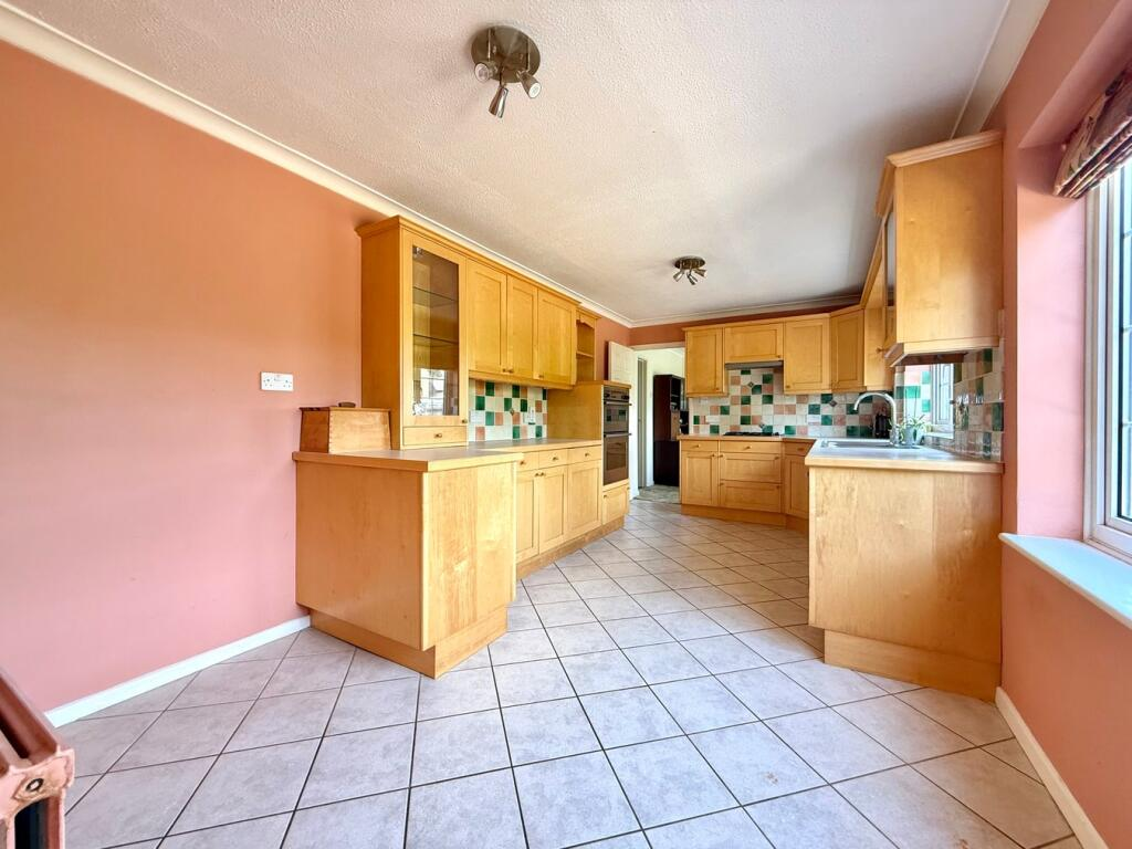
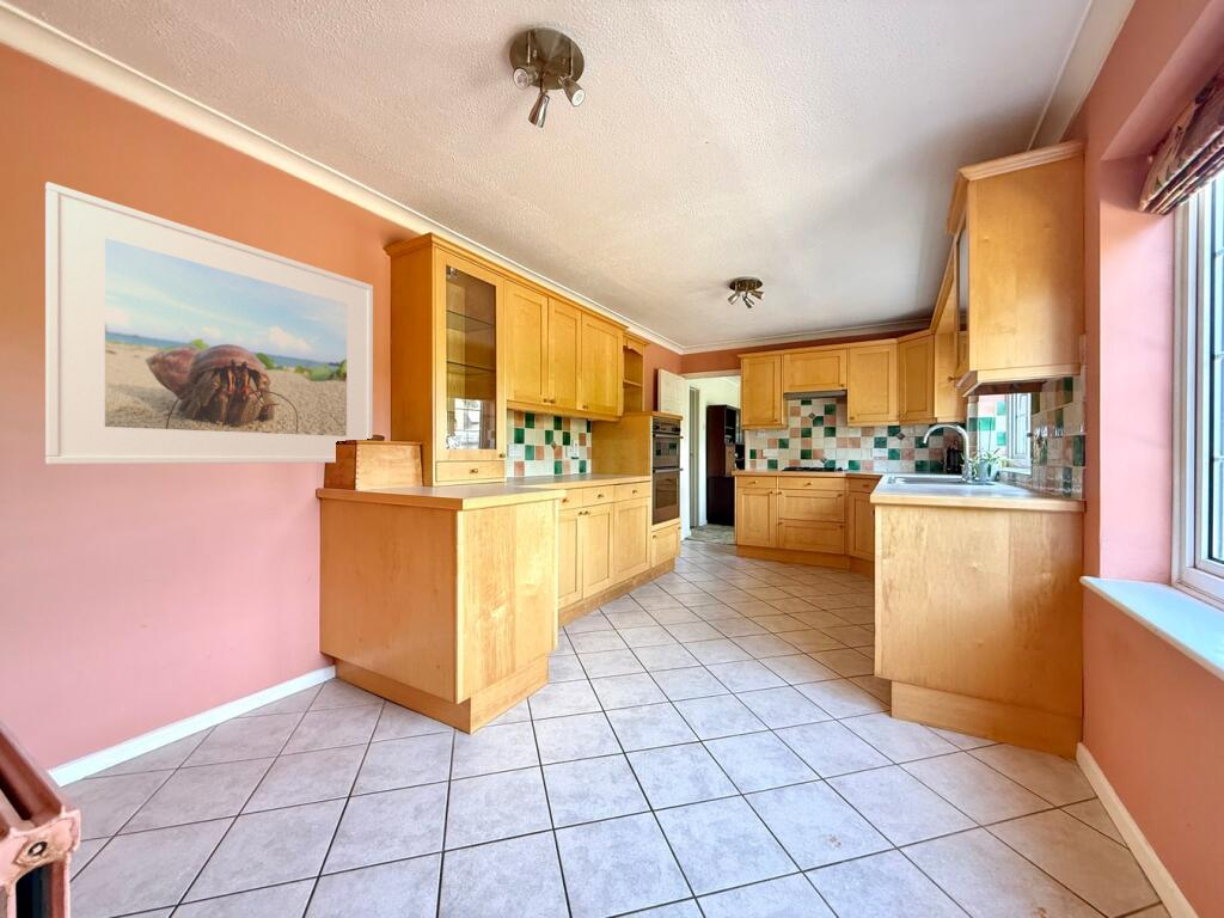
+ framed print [44,180,374,465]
